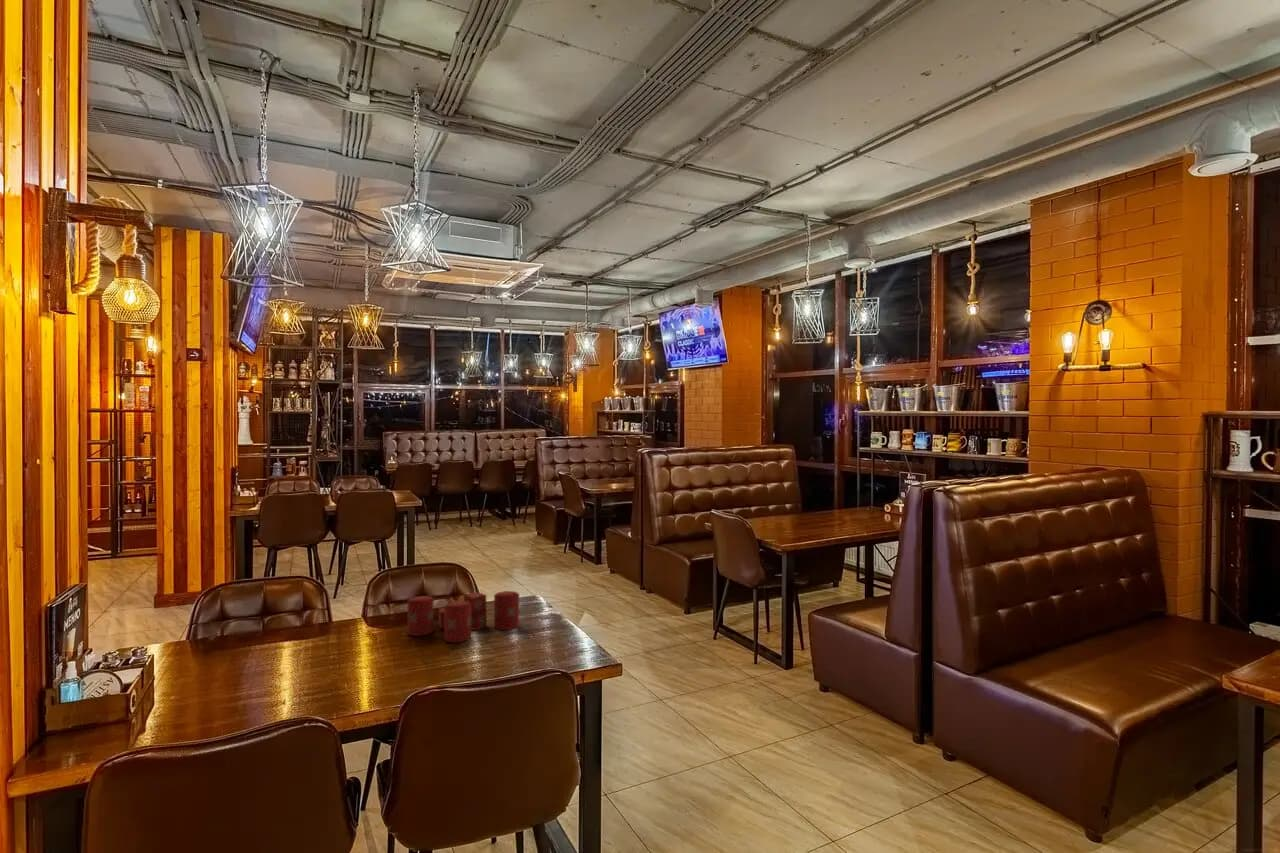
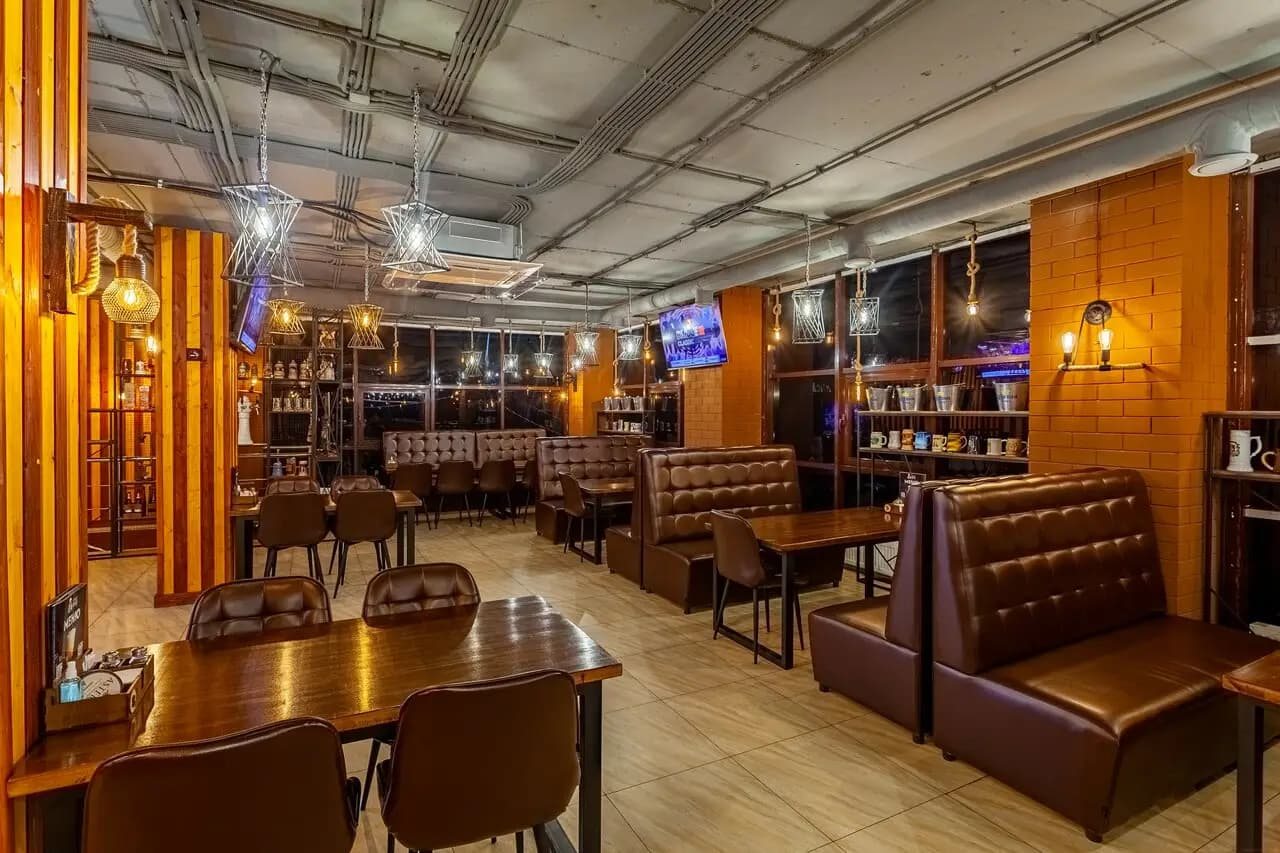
- candle [407,590,520,644]
